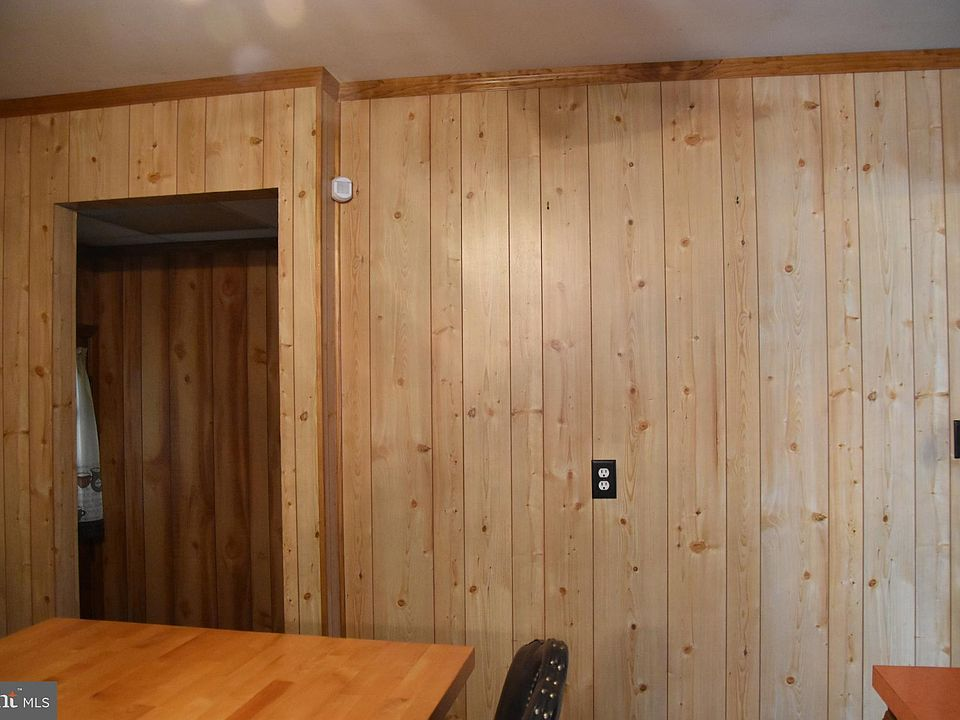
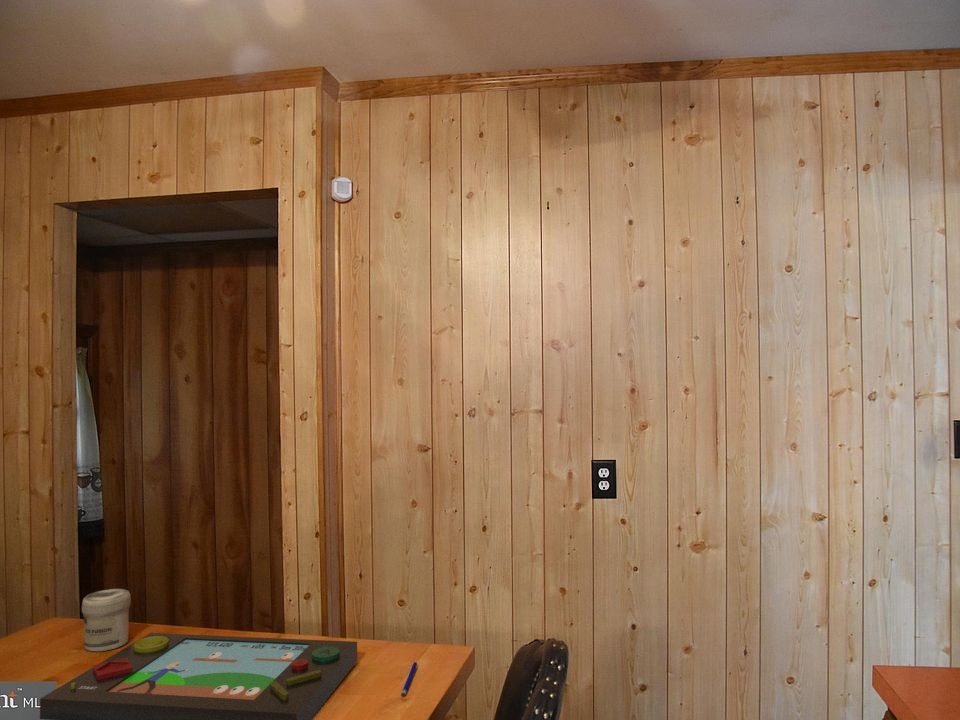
+ jar [81,588,132,652]
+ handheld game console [39,632,358,720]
+ pen [400,661,418,698]
